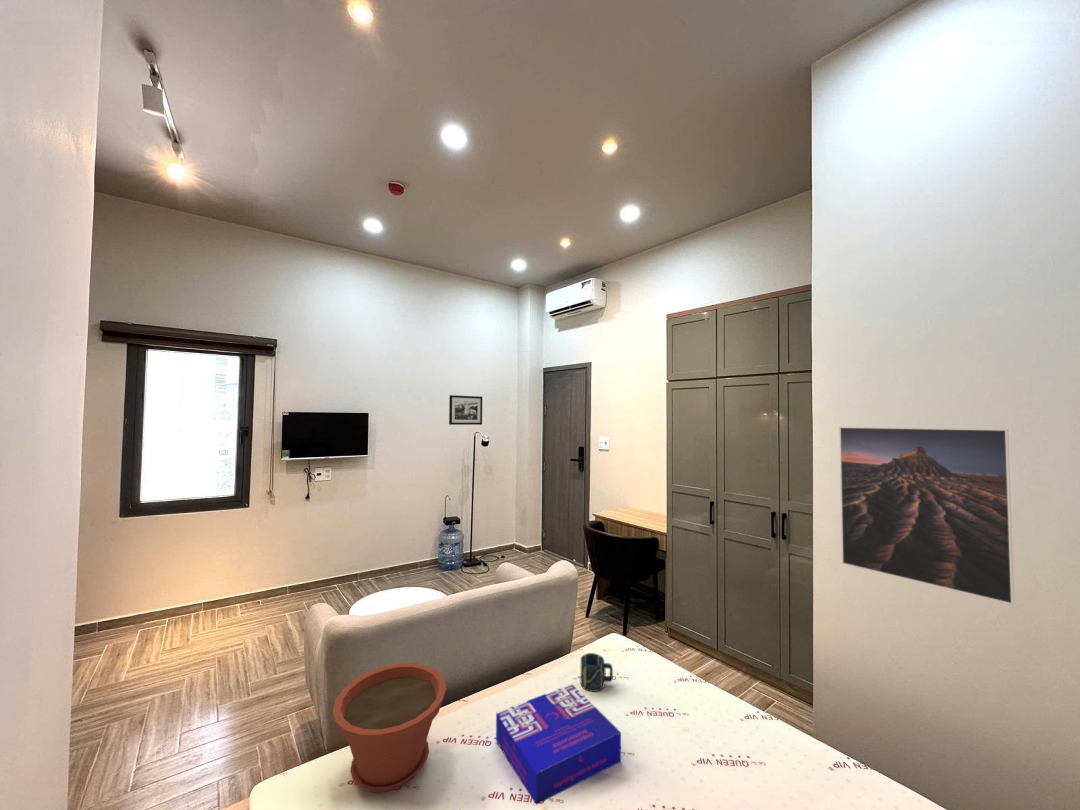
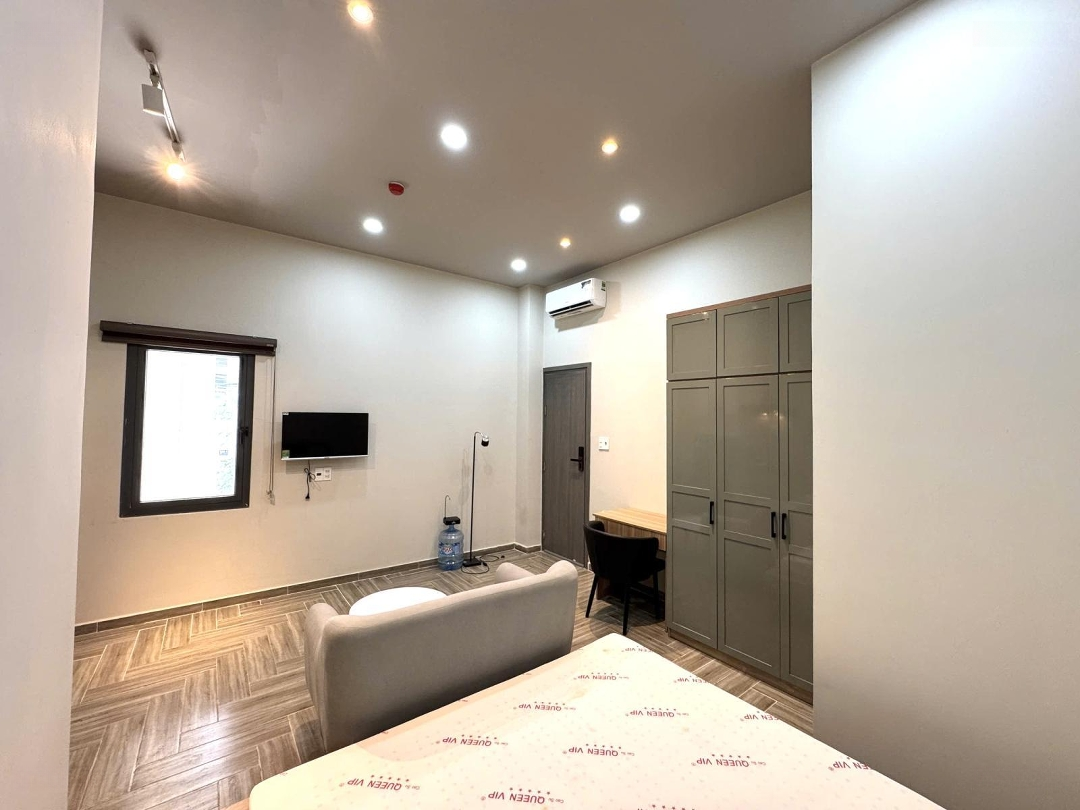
- plant pot [332,662,447,794]
- board game [495,683,622,806]
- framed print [838,426,1015,606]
- picture frame [448,394,483,426]
- cup [580,652,614,693]
